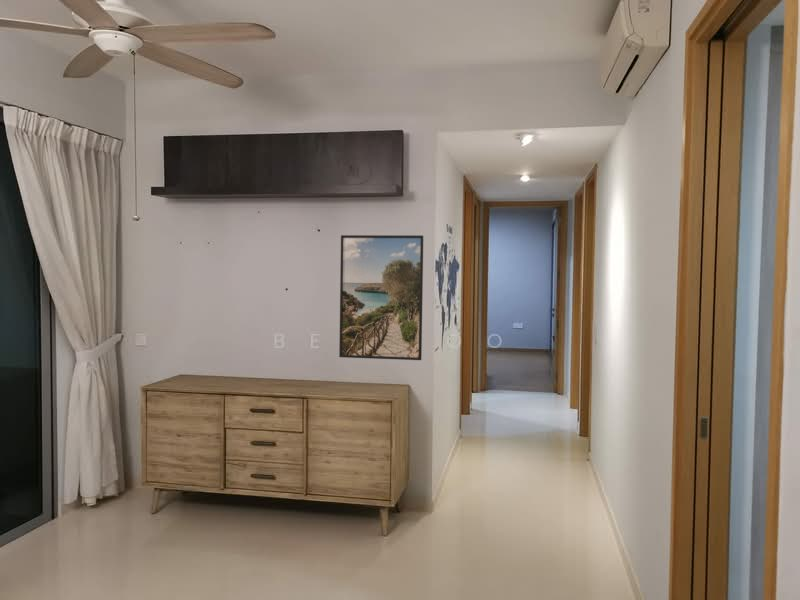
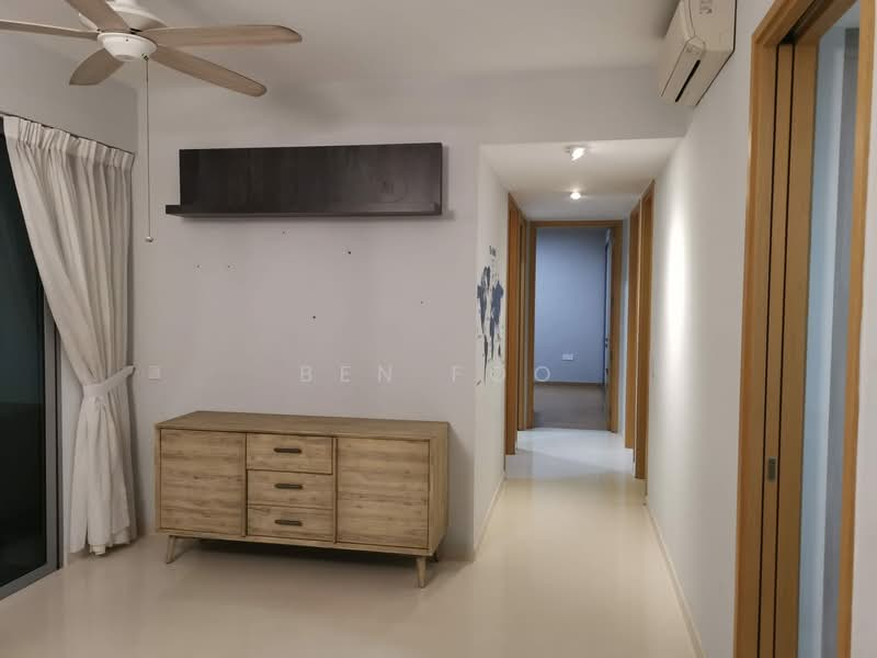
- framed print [338,234,424,361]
